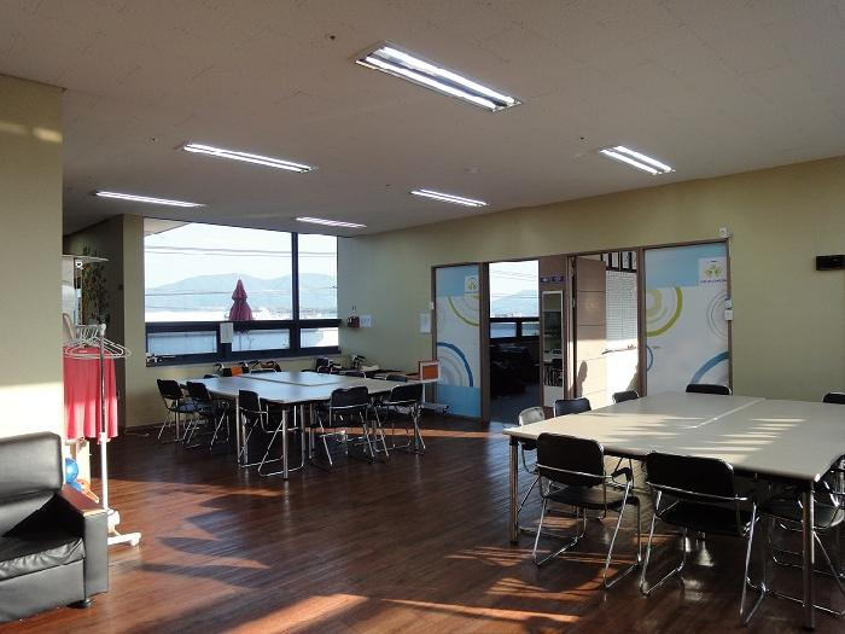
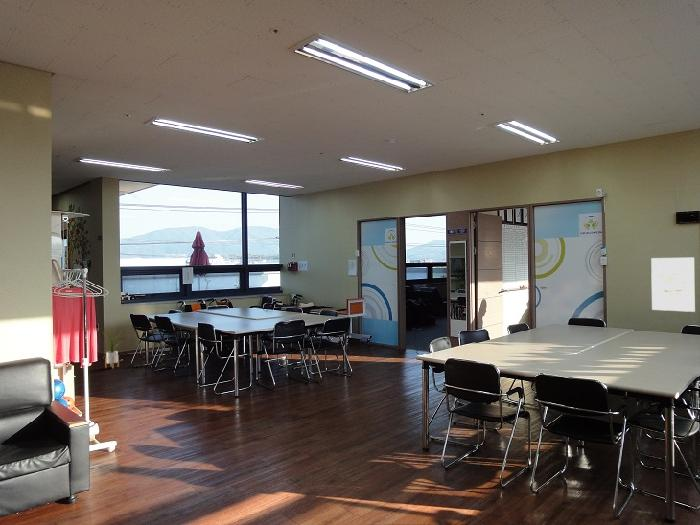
+ house plant [102,329,123,369]
+ wall art [650,257,696,313]
